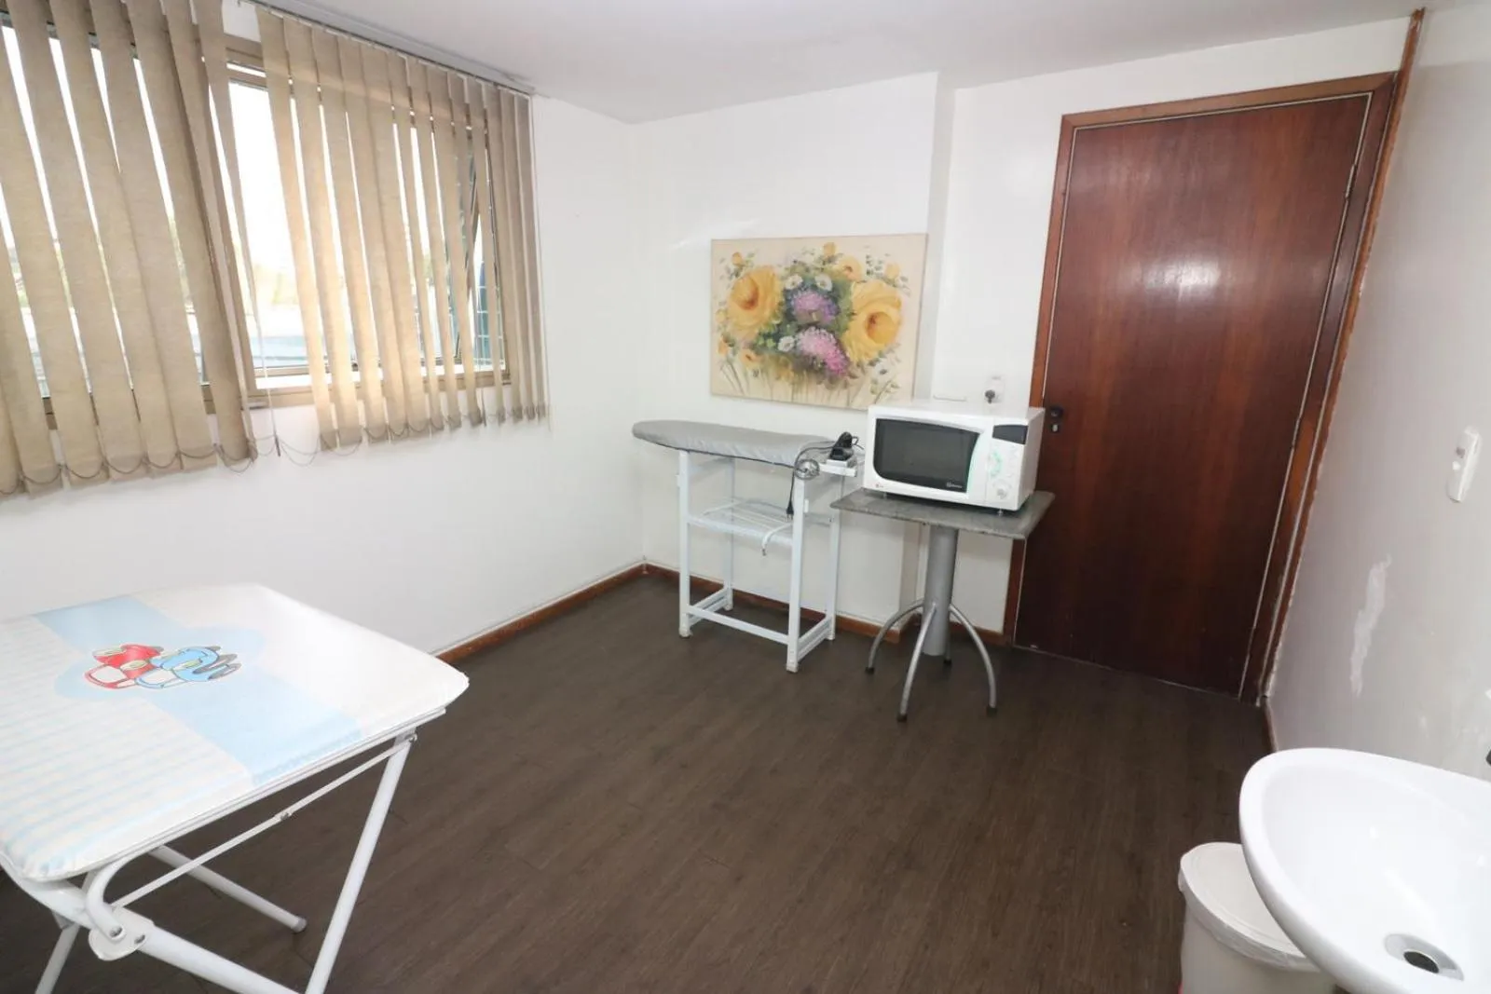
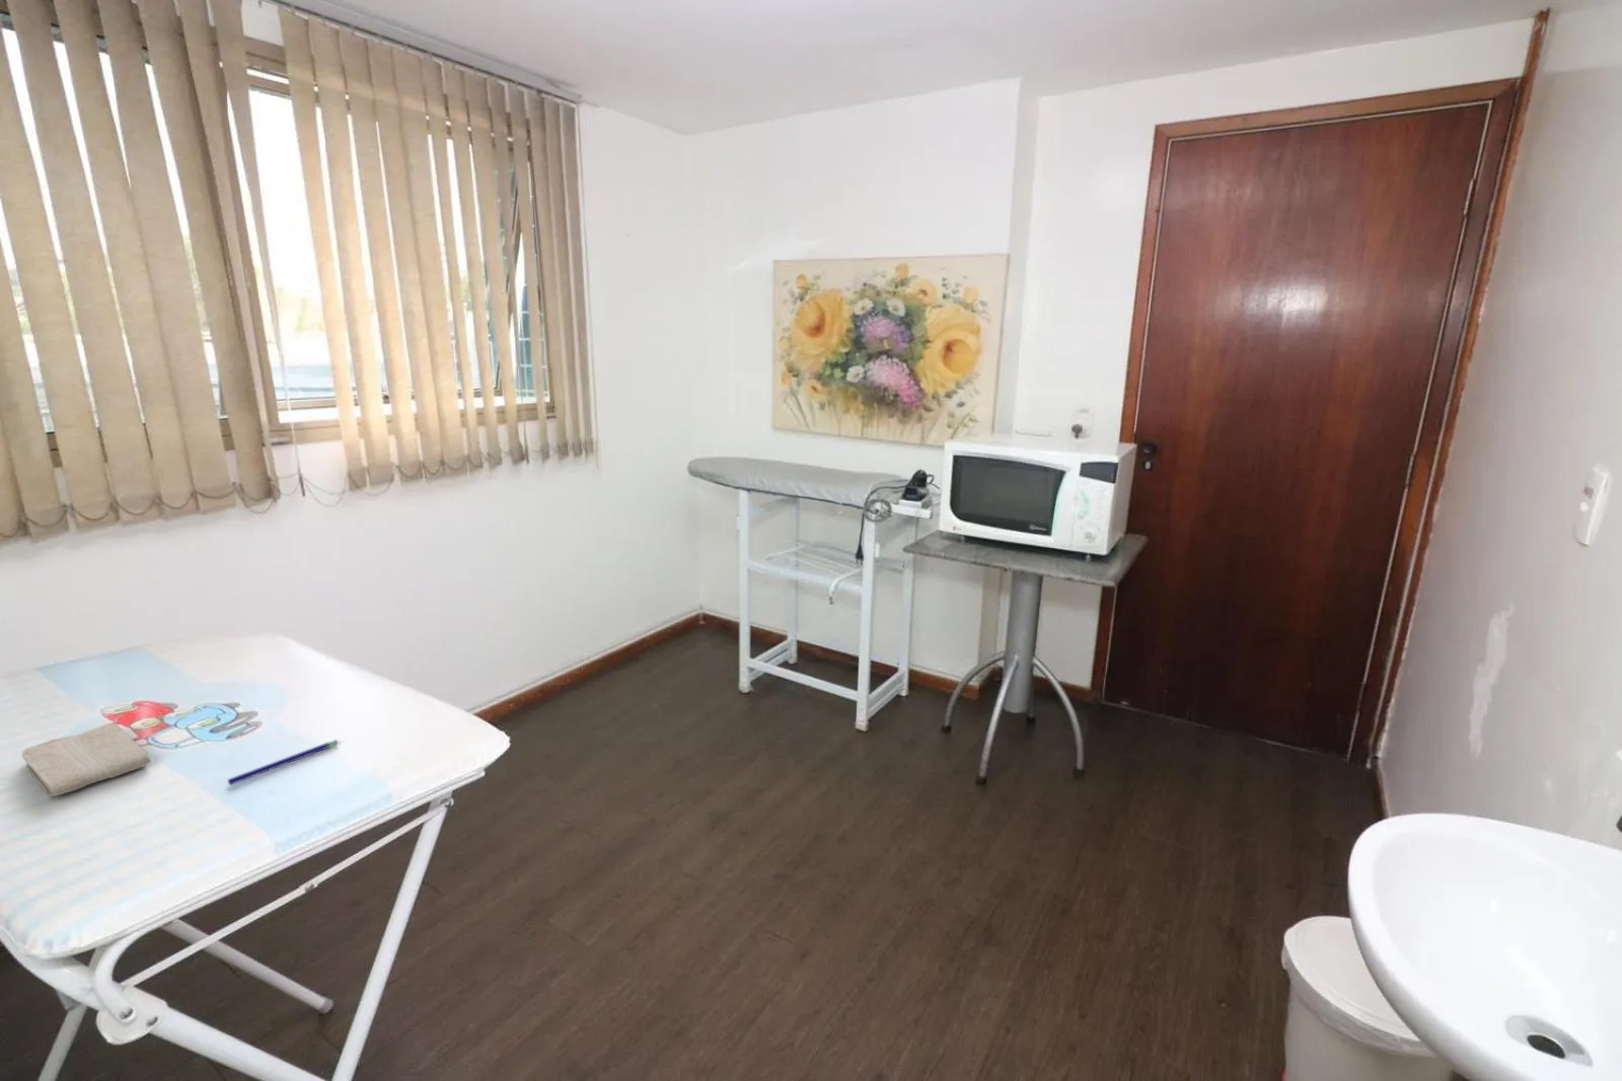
+ washcloth [22,723,152,797]
+ pen [227,738,339,787]
